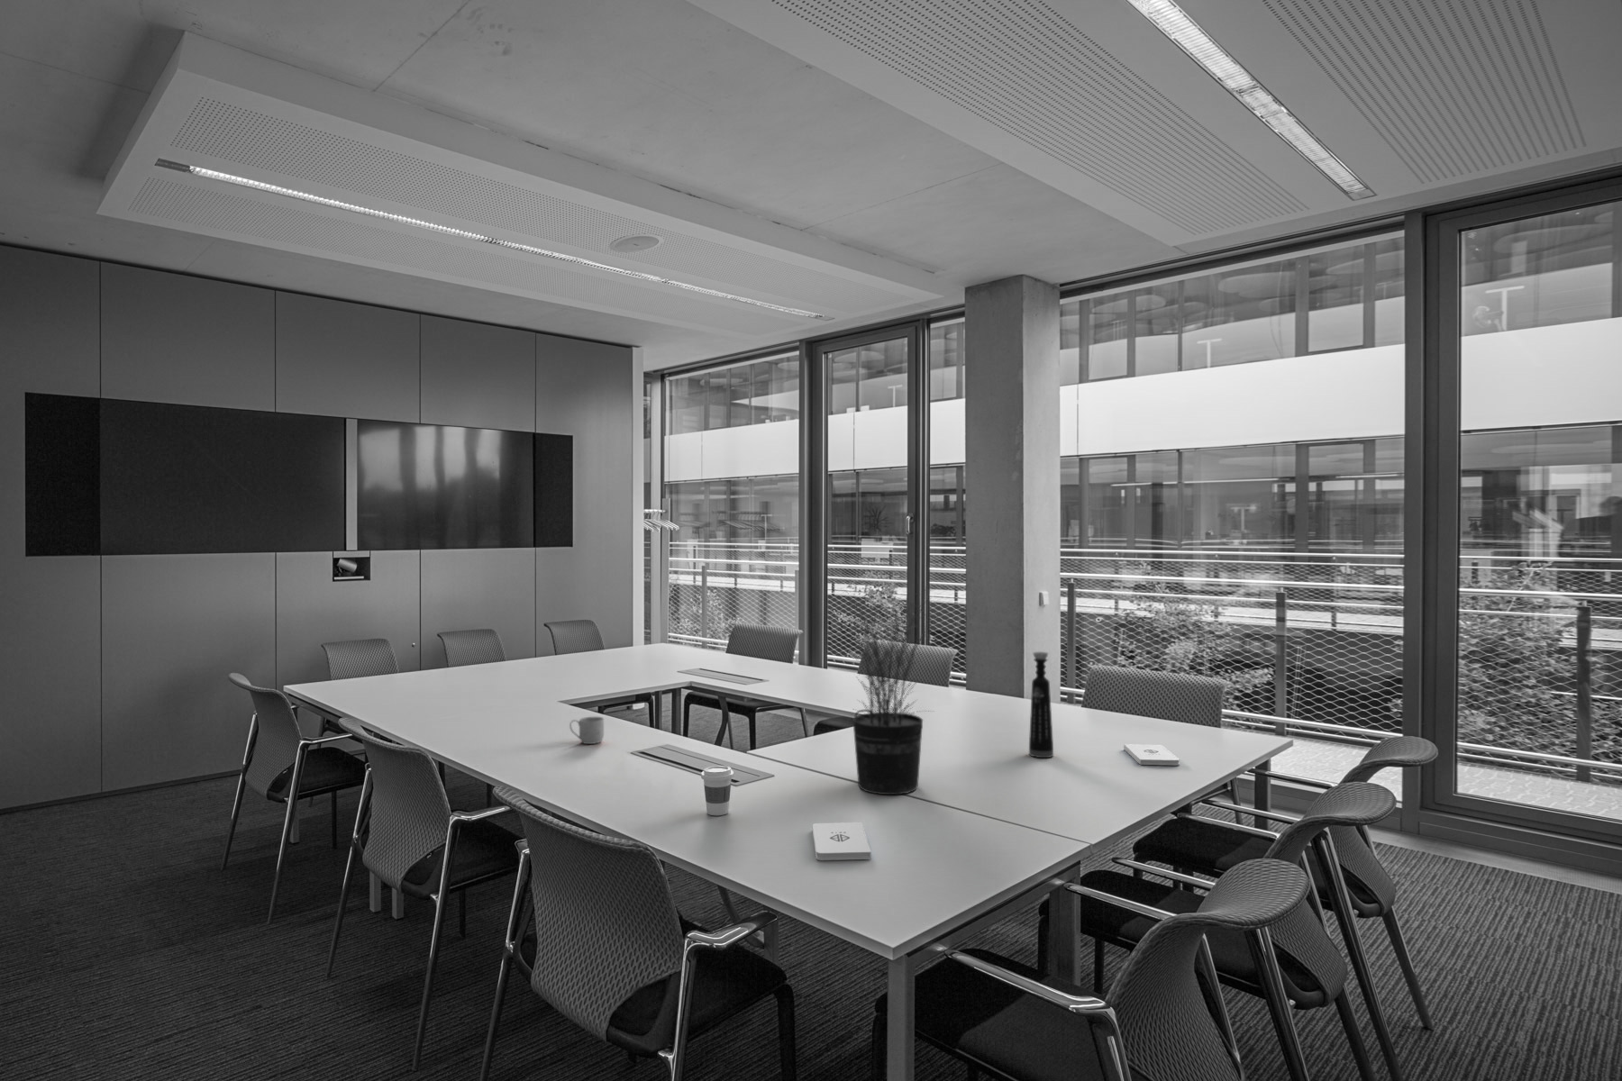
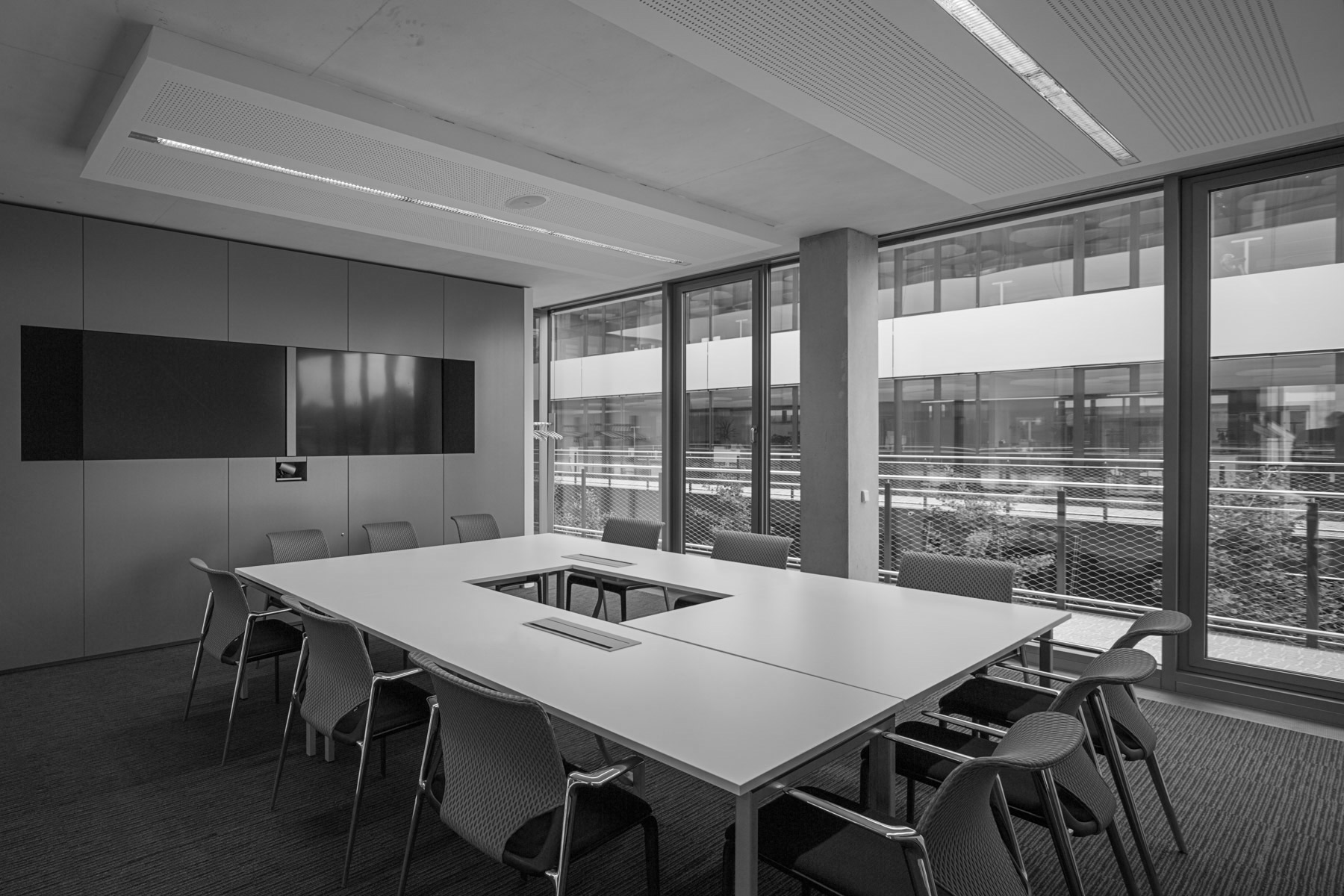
- mug [568,717,605,744]
- bottle [1028,651,1055,759]
- potted plant [838,586,941,795]
- notepad [1122,743,1180,766]
- coffee cup [700,765,735,816]
- notepad [812,822,873,861]
